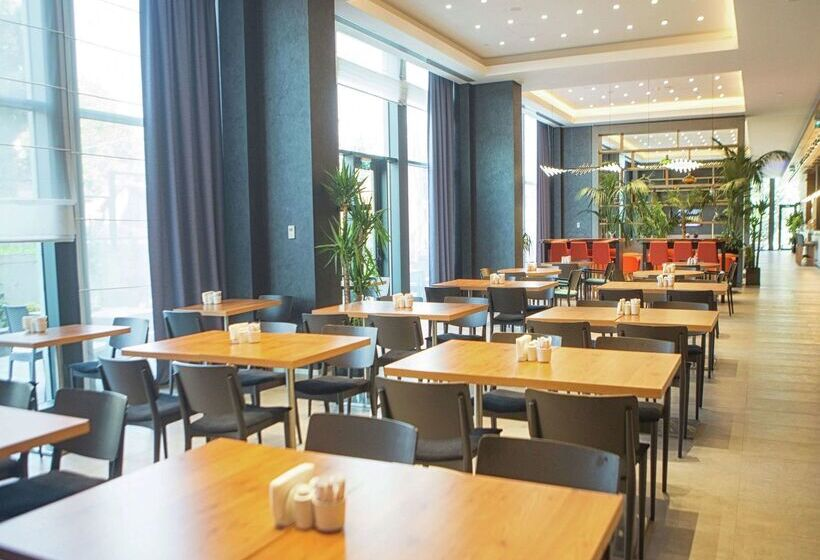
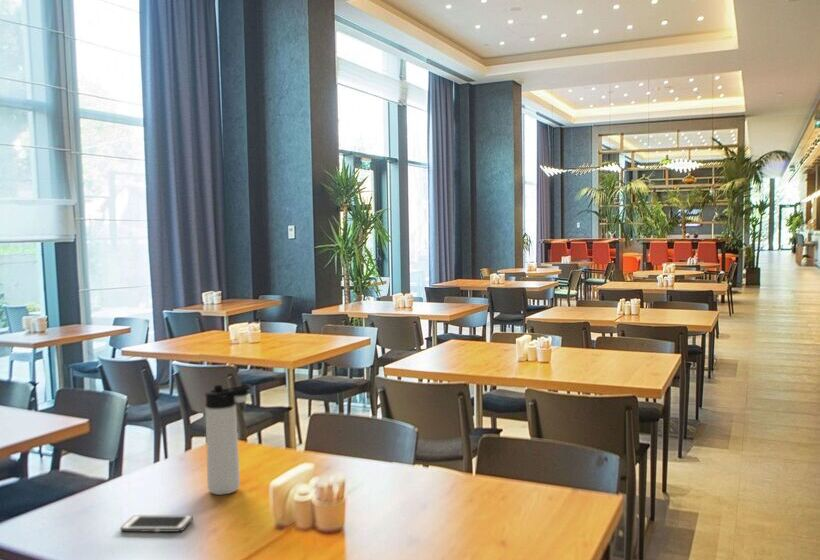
+ cell phone [119,514,194,533]
+ thermos bottle [205,383,252,496]
